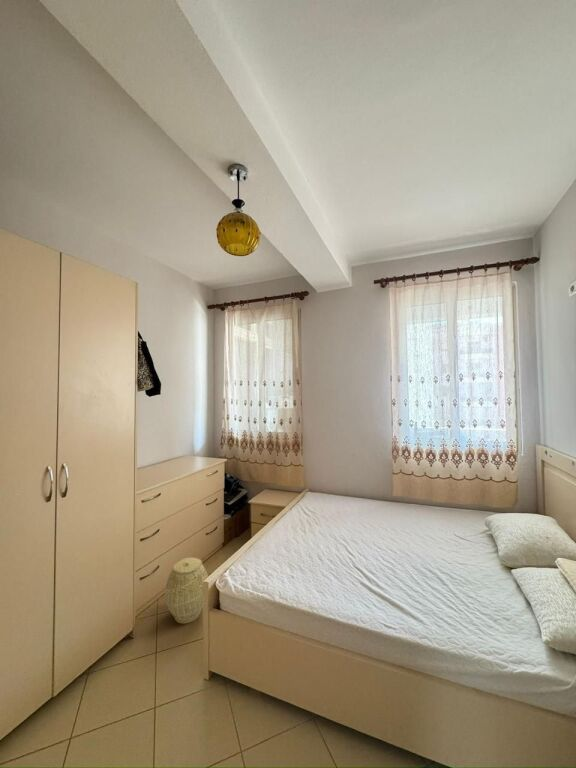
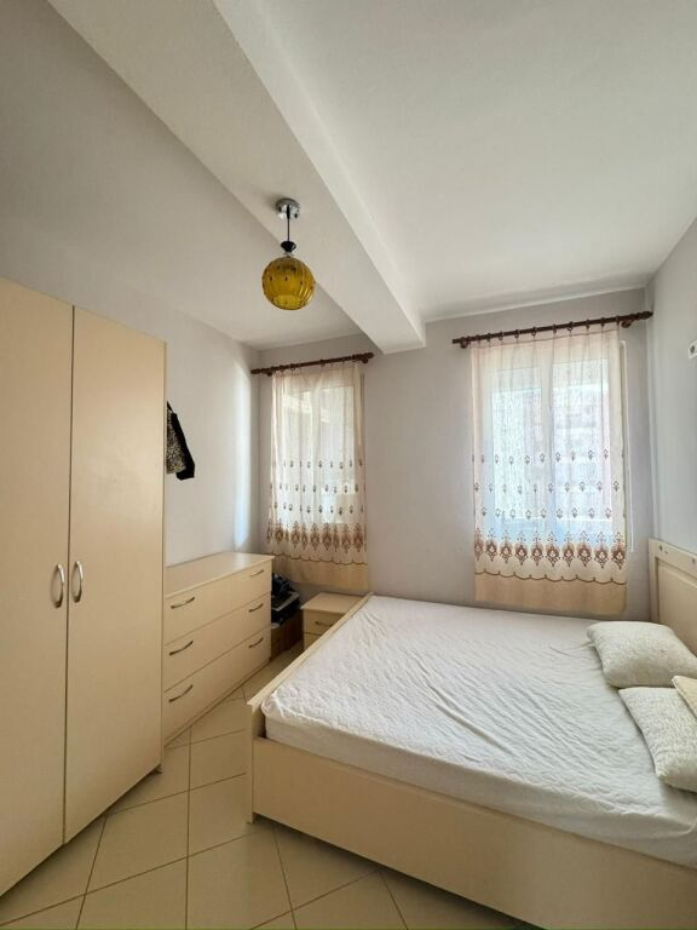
- woven basket [164,556,209,625]
